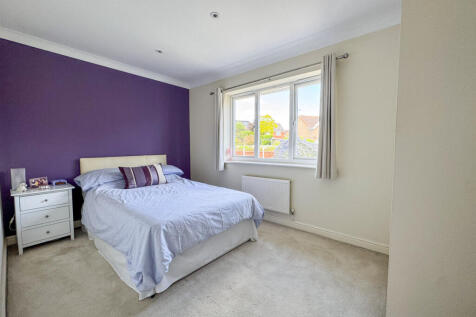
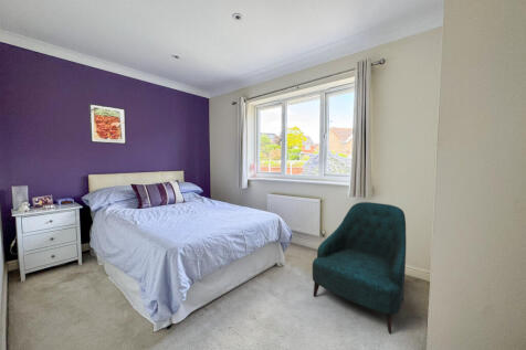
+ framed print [88,103,127,146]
+ armchair [312,201,407,336]
